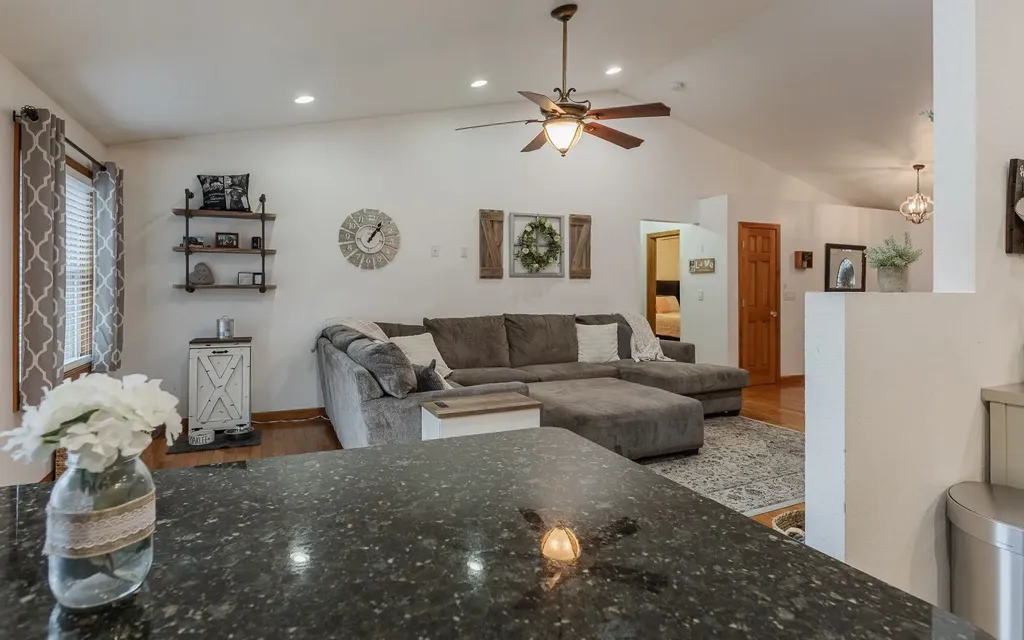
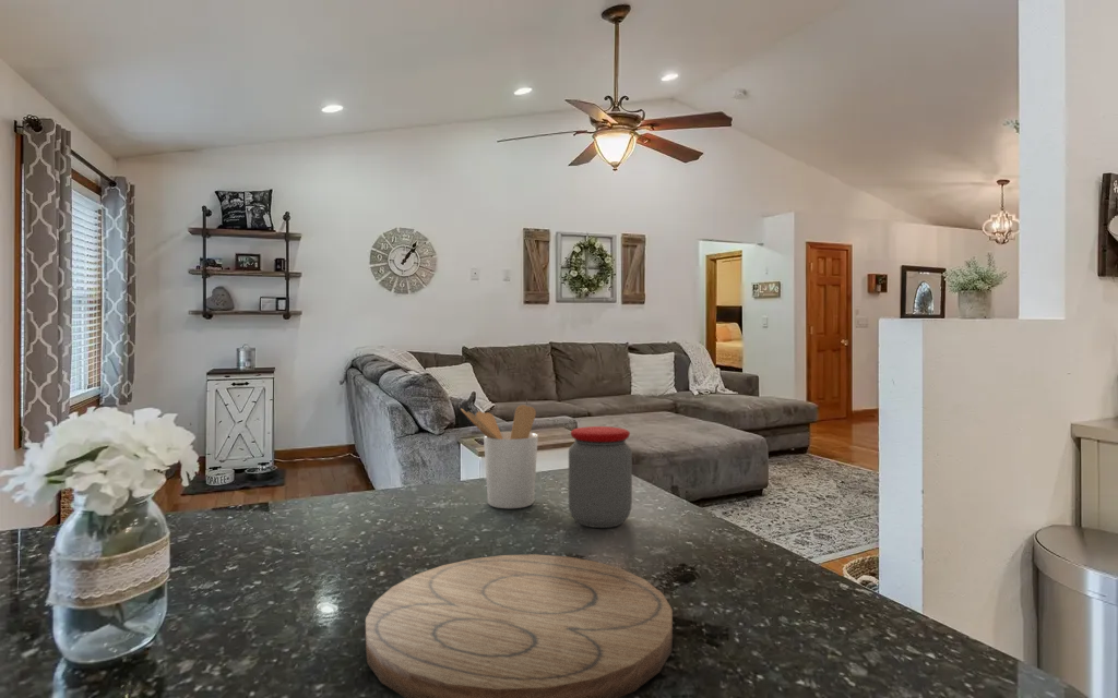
+ utensil holder [460,404,539,509]
+ jar [568,425,633,529]
+ cutting board [365,553,674,698]
